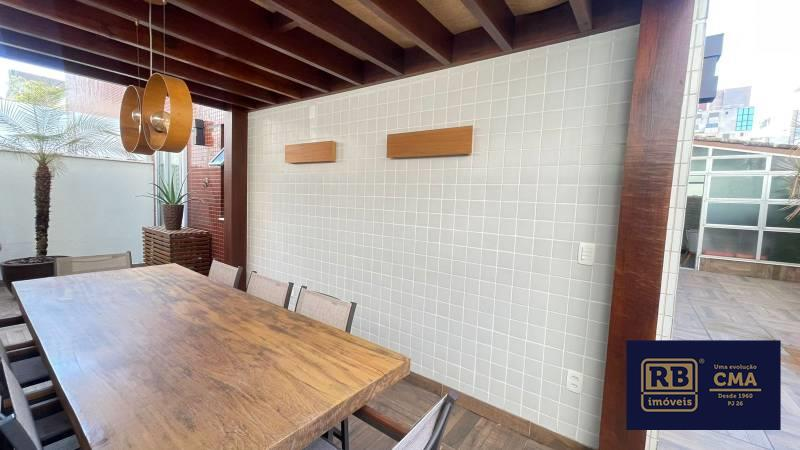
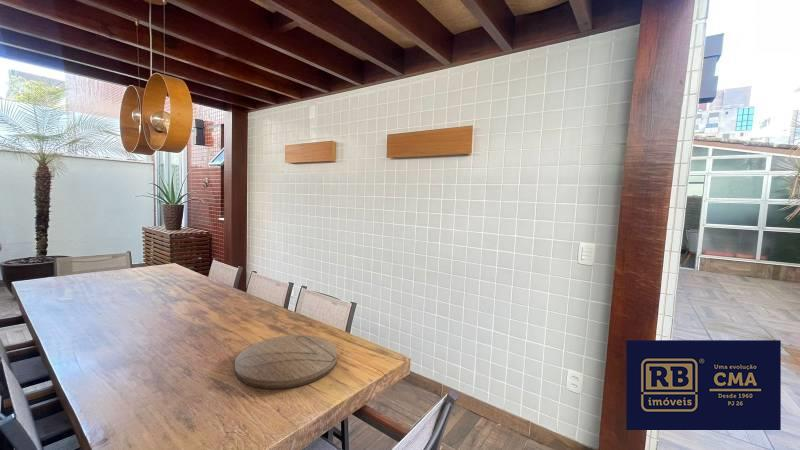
+ cutting board [234,334,338,390]
